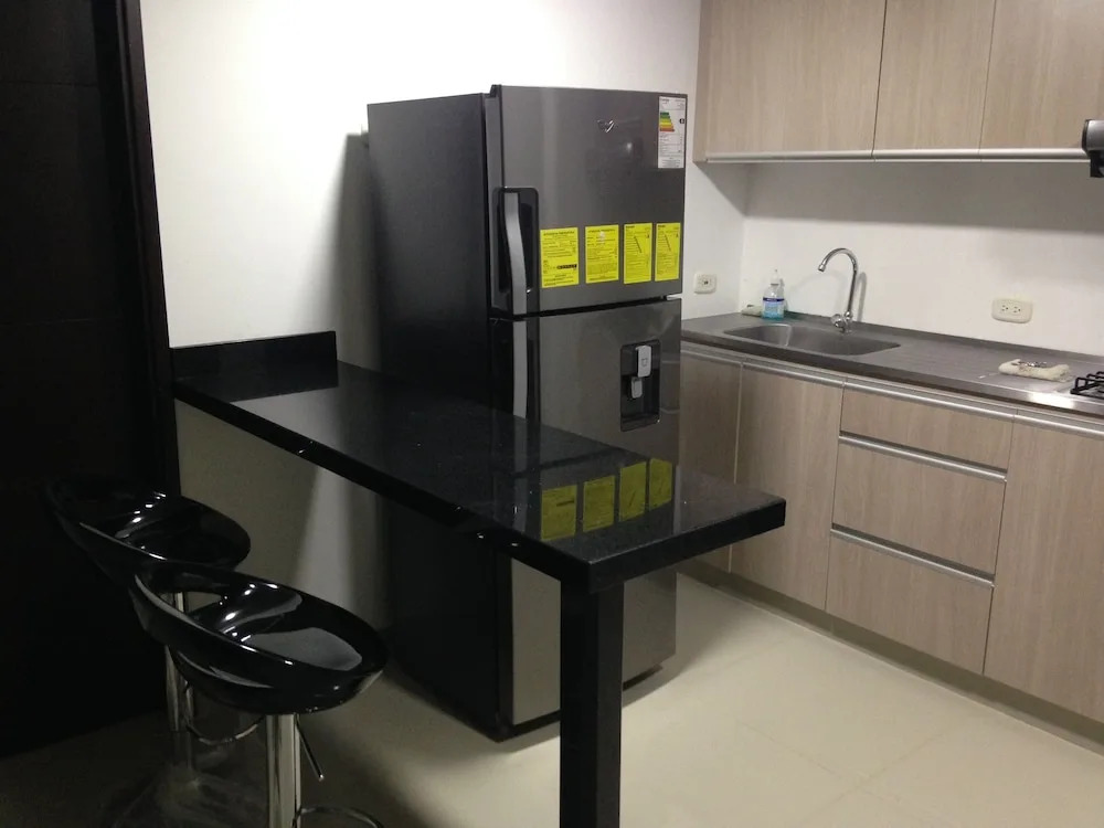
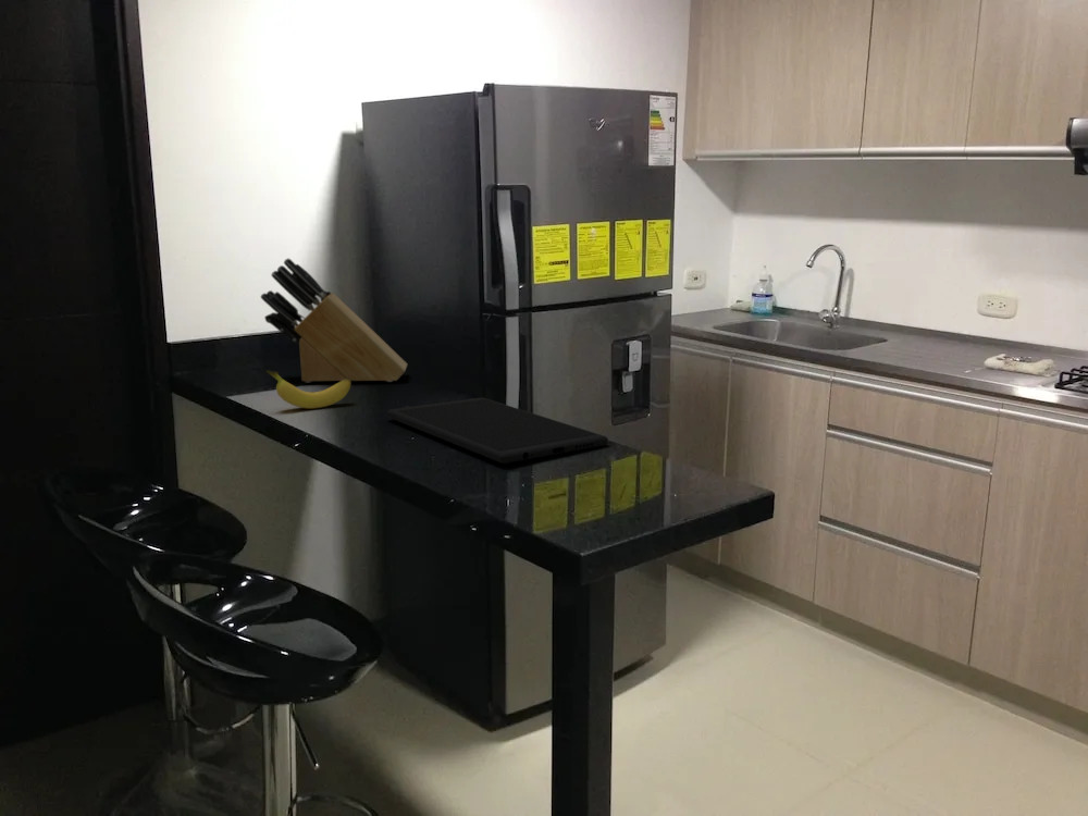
+ knife block [260,258,408,384]
+ banana [265,370,353,409]
+ cutting board [386,396,609,465]
